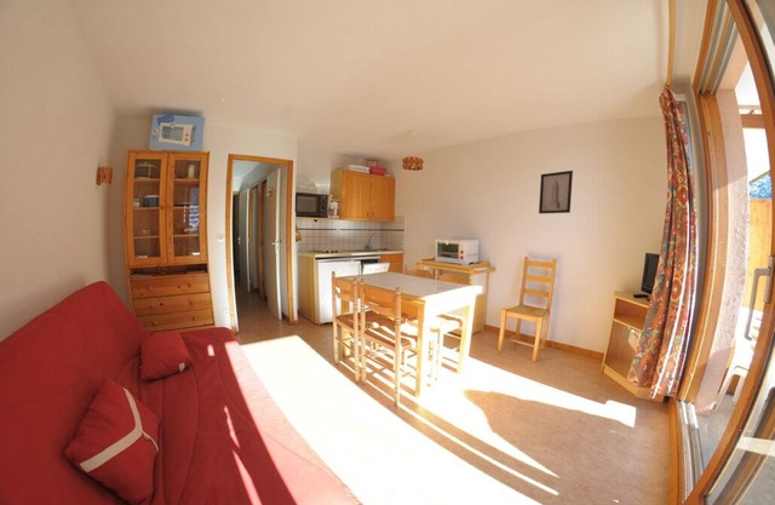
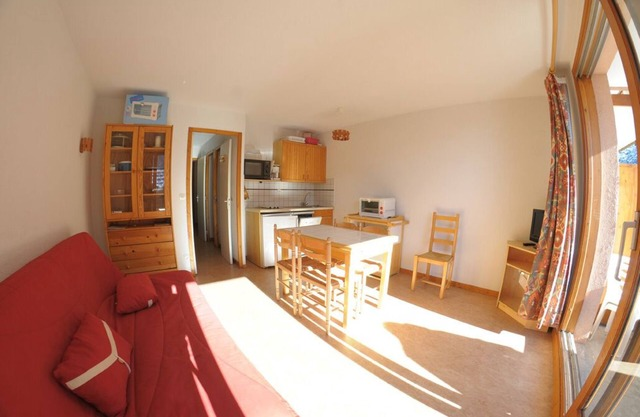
- wall art [538,170,574,214]
